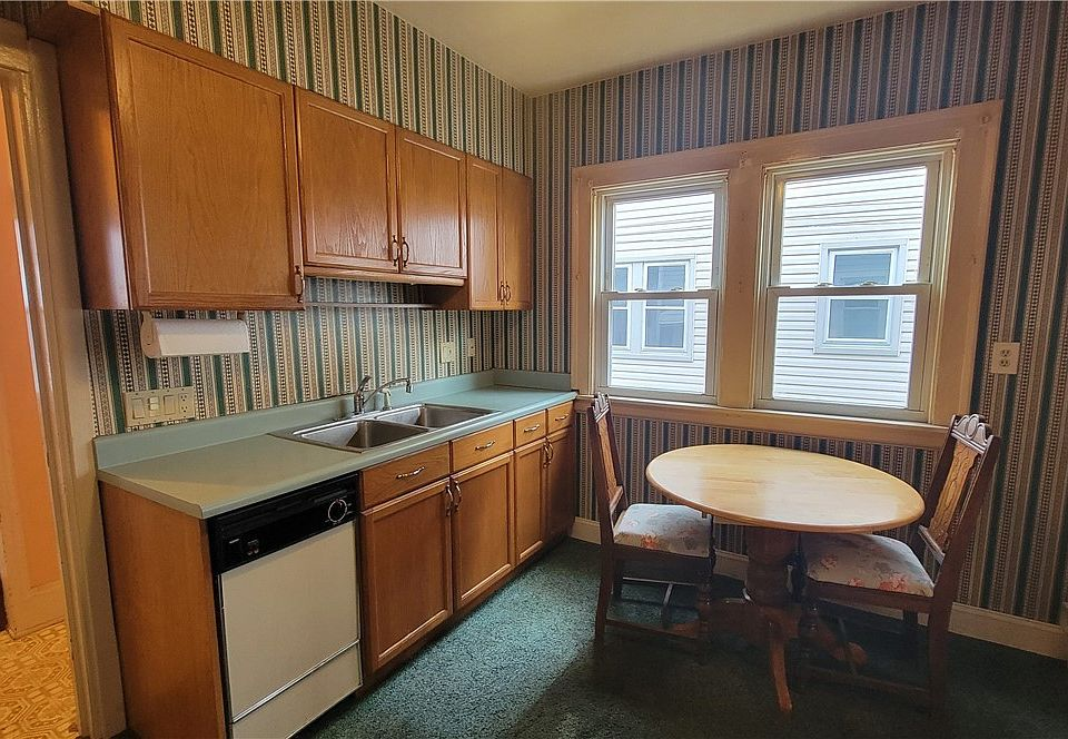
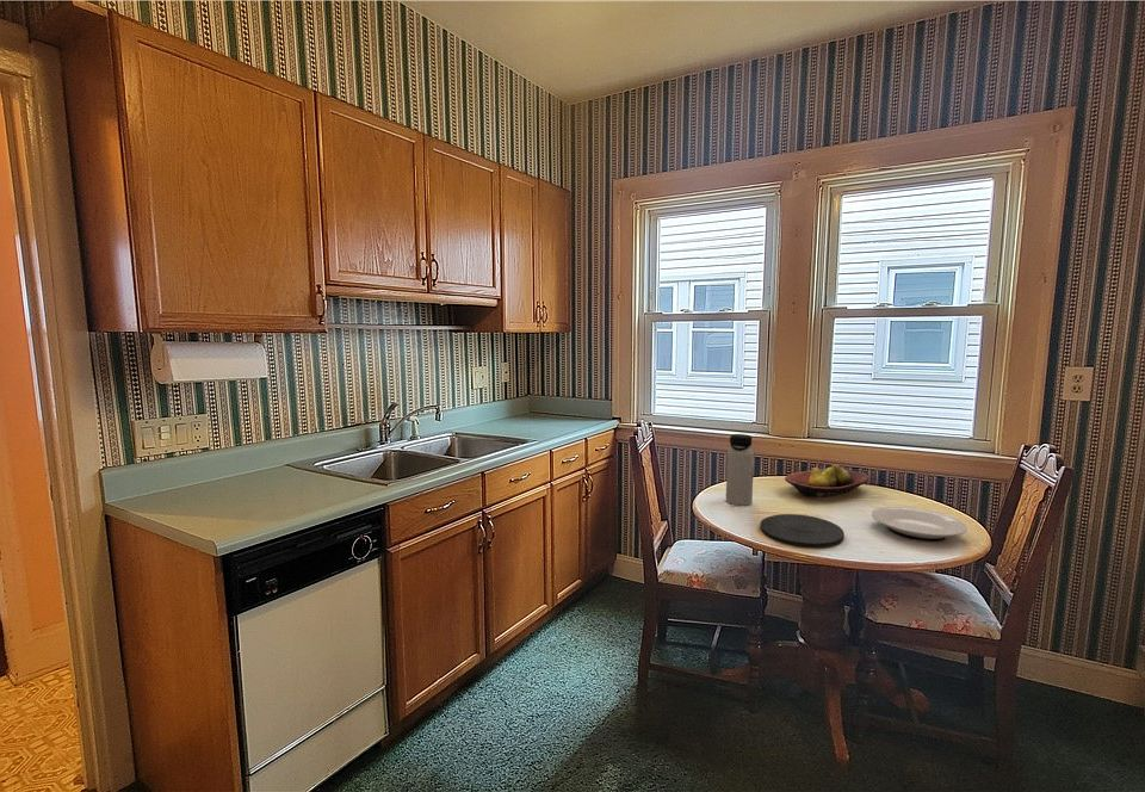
+ plate [759,513,846,549]
+ plate [871,506,968,543]
+ water bottle [725,433,755,507]
+ fruit bowl [784,463,869,499]
